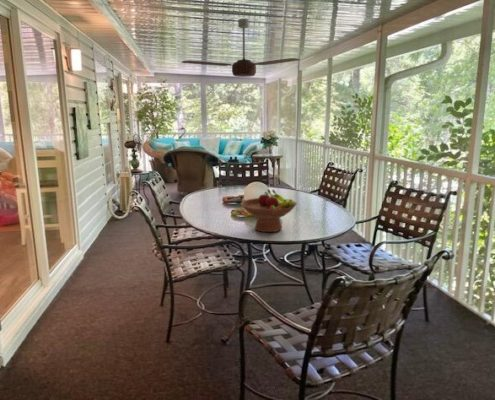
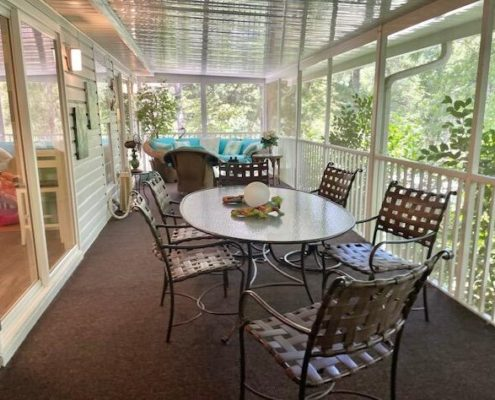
- fruit bowl [240,188,298,233]
- ceiling fan [180,18,301,78]
